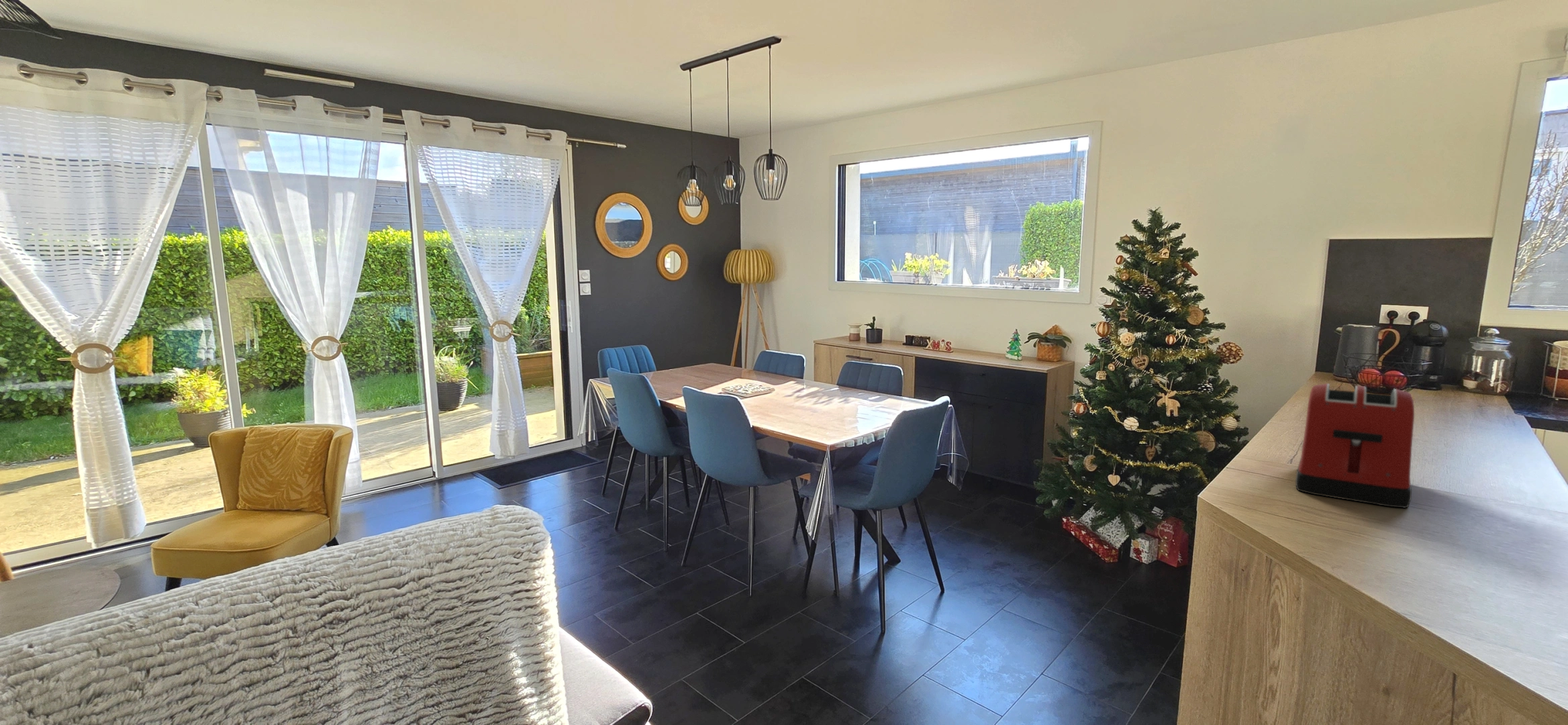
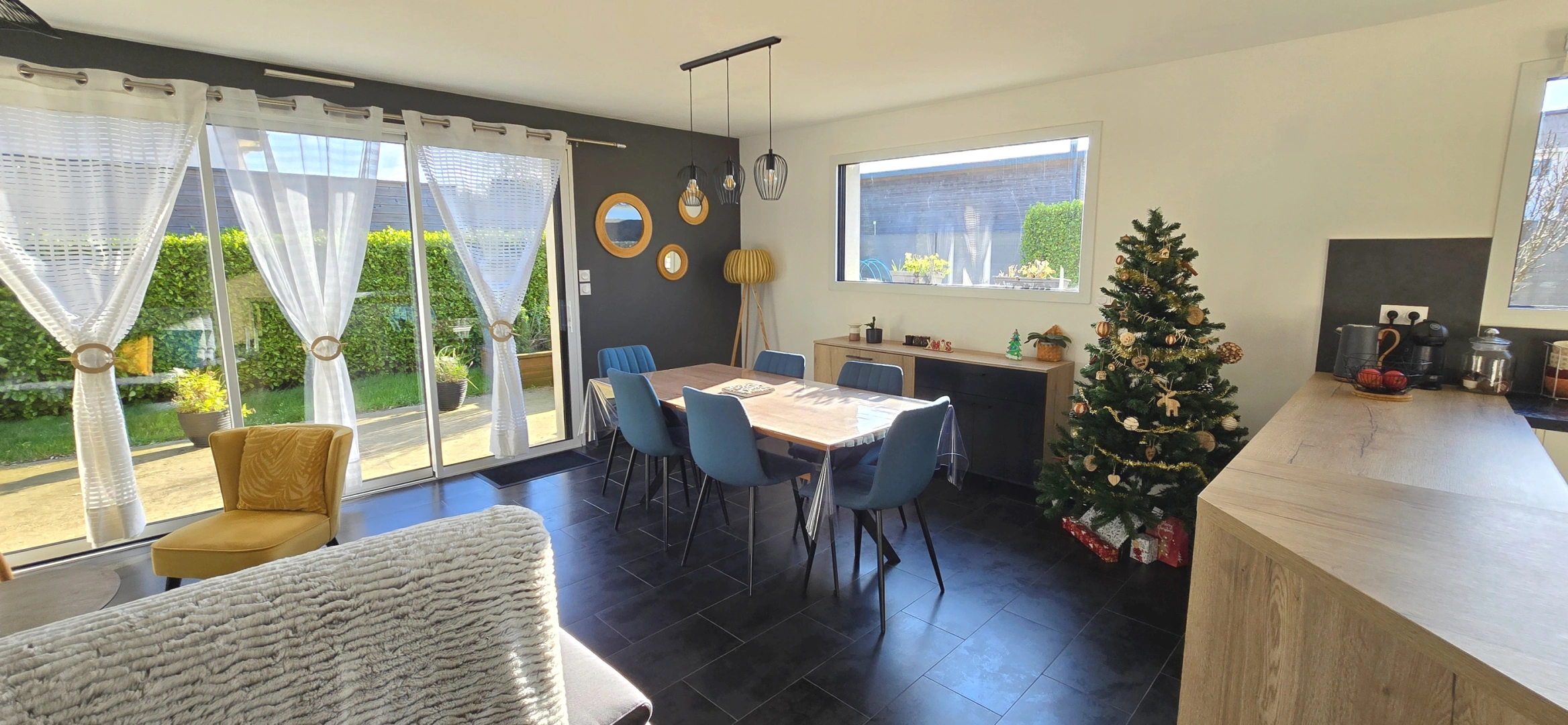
- toaster [1295,383,1415,509]
